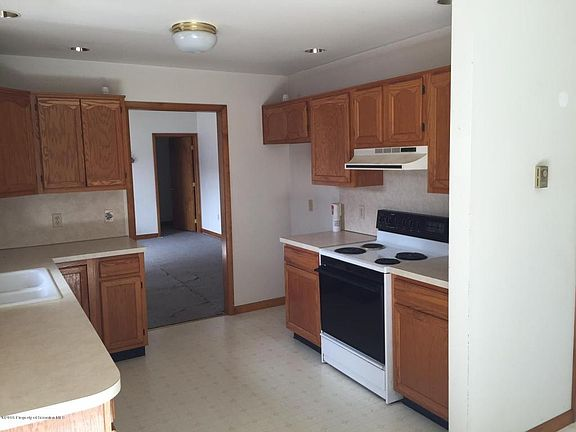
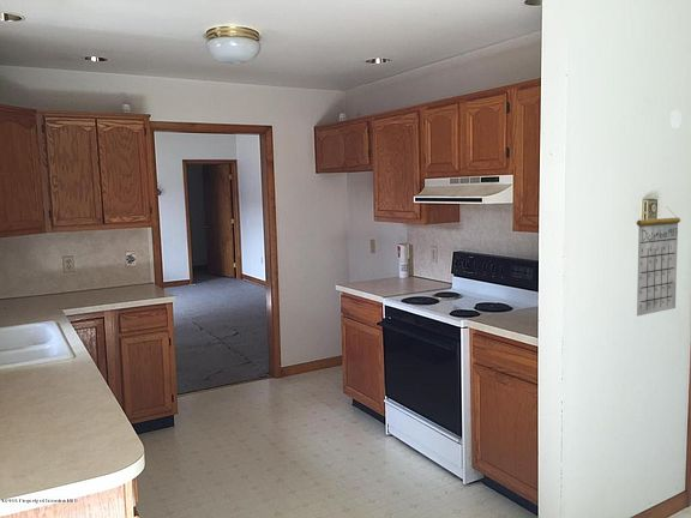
+ calendar [636,197,681,317]
